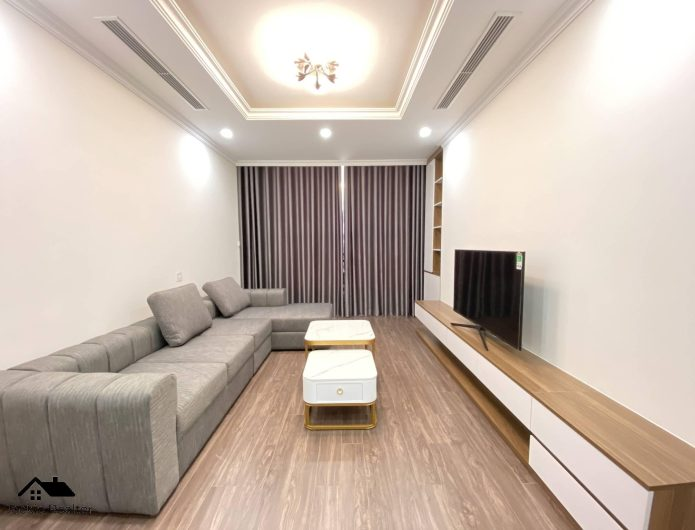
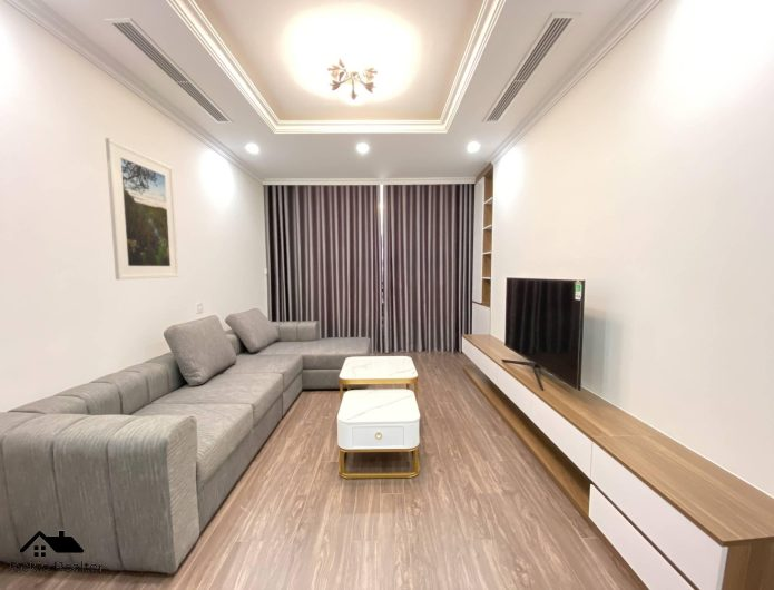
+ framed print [105,137,179,281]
